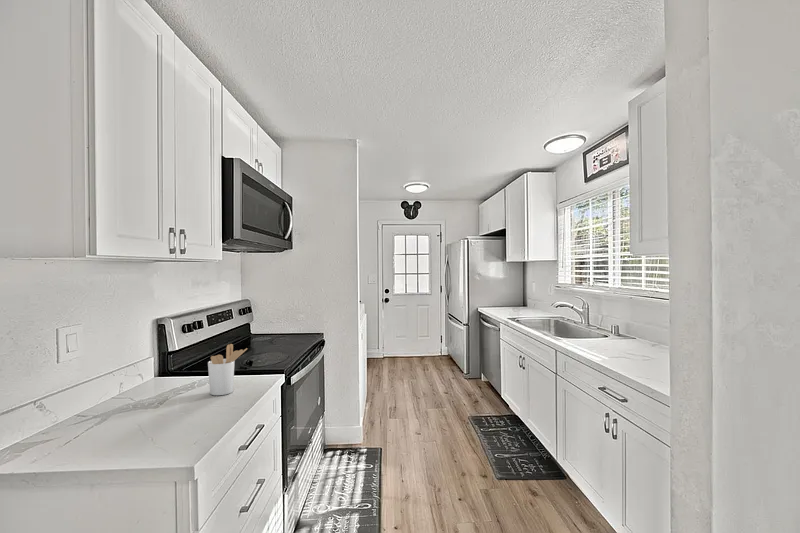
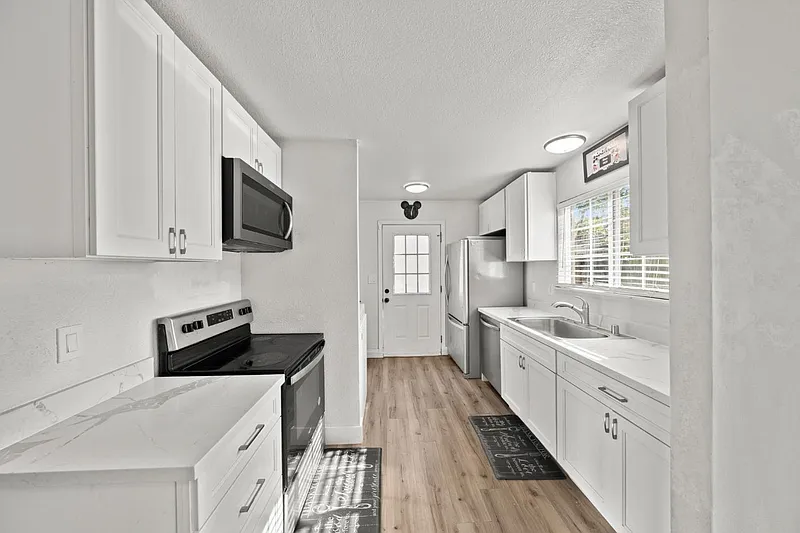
- utensil holder [207,343,248,396]
